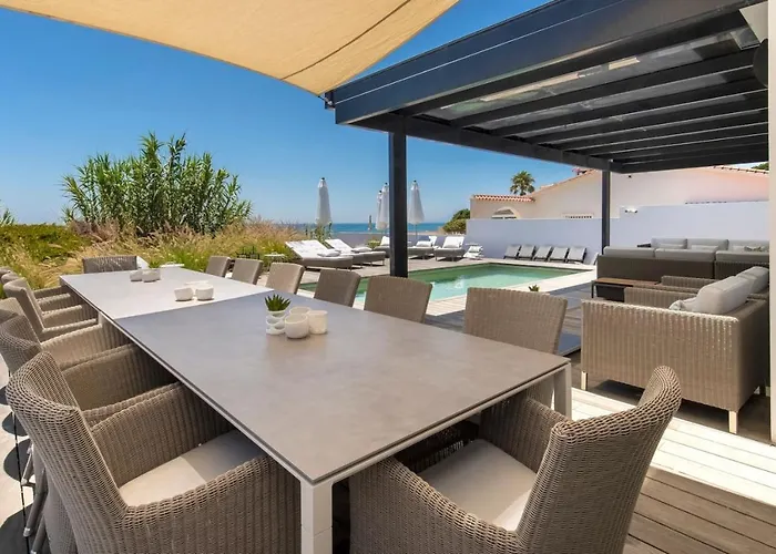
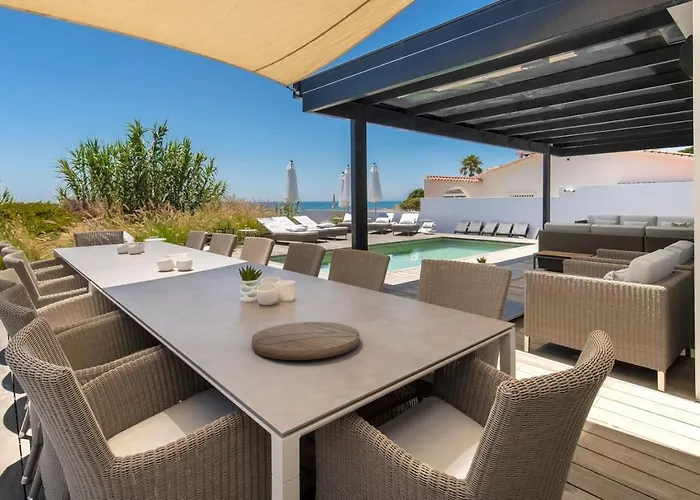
+ cutting board [251,321,360,361]
